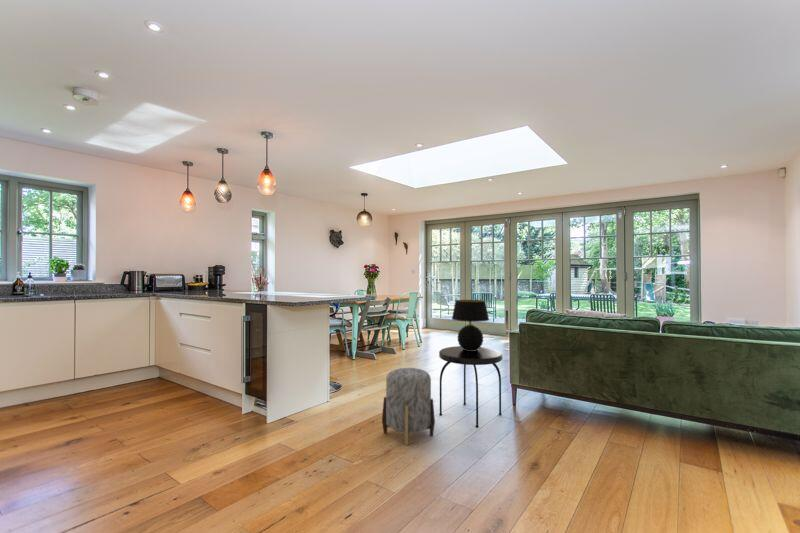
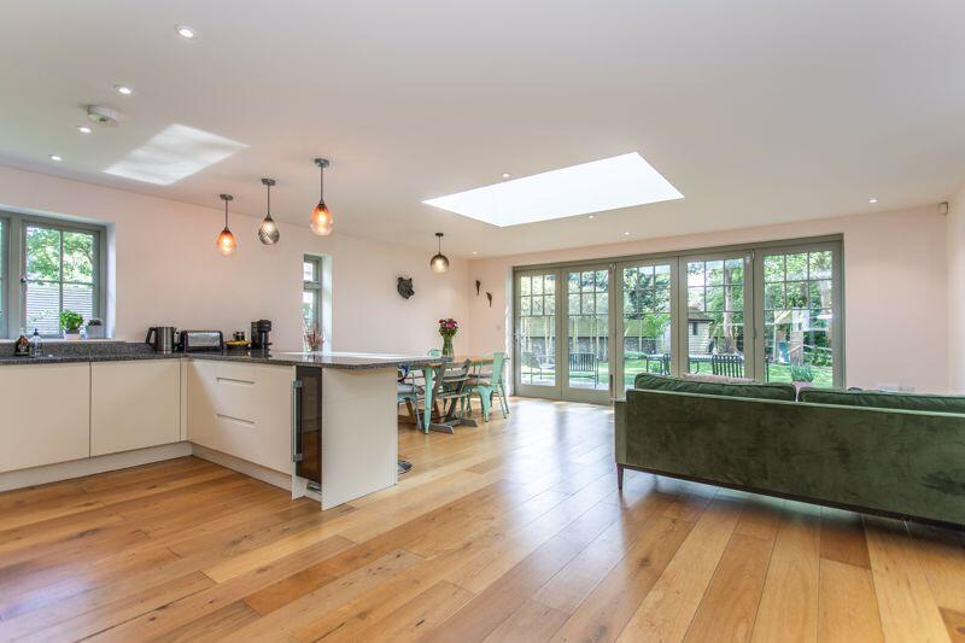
- stool [381,367,436,446]
- side table [438,345,503,429]
- table lamp [451,299,490,351]
